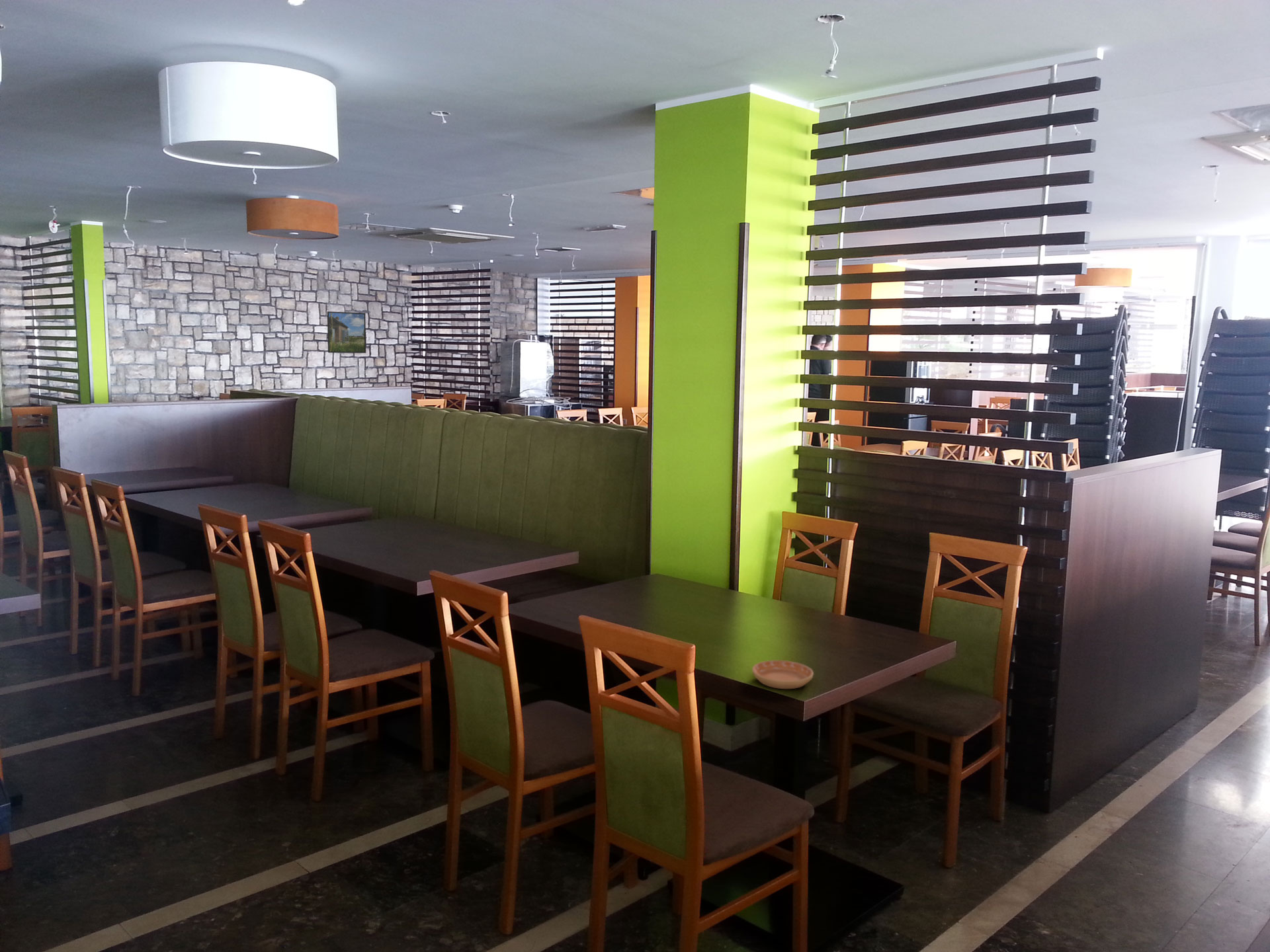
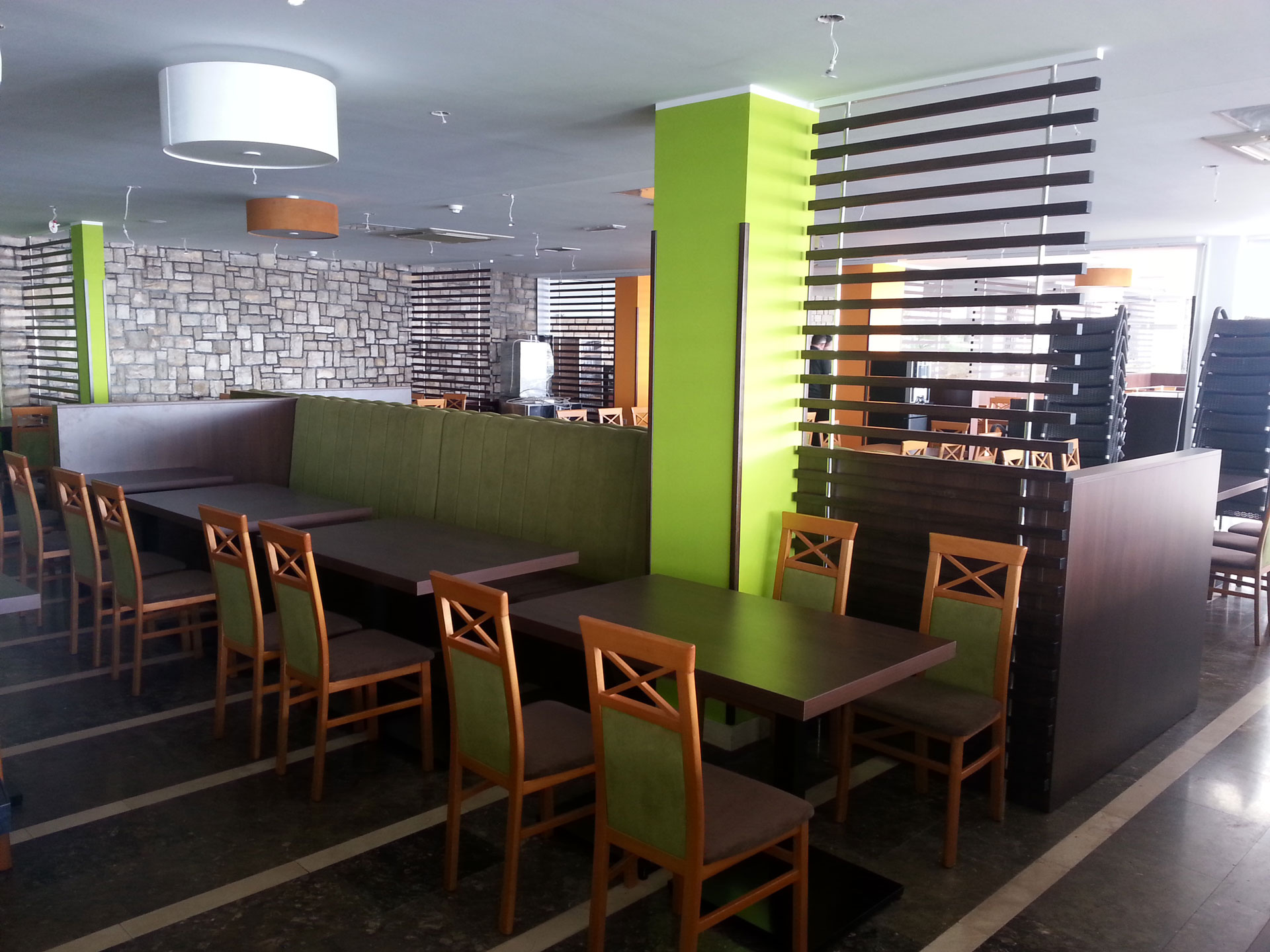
- saucer [751,660,814,690]
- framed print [327,311,366,354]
